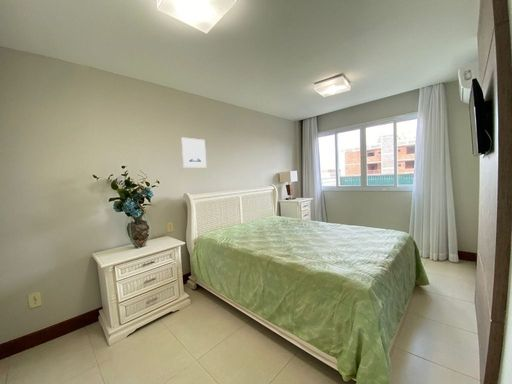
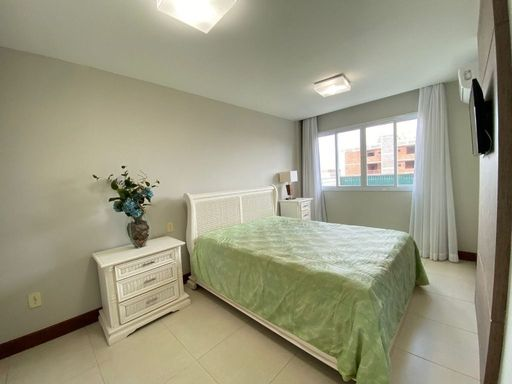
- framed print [181,136,207,168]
